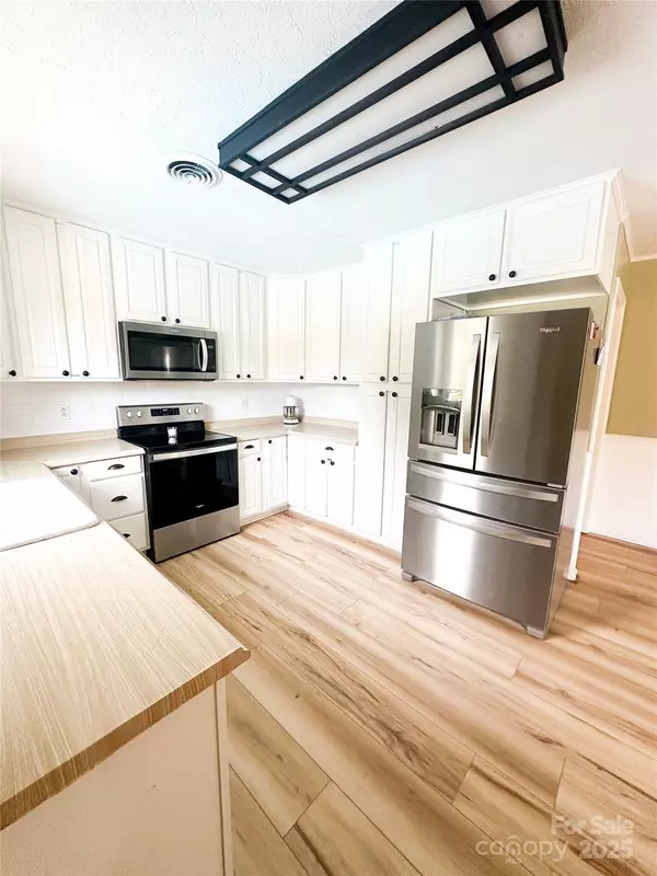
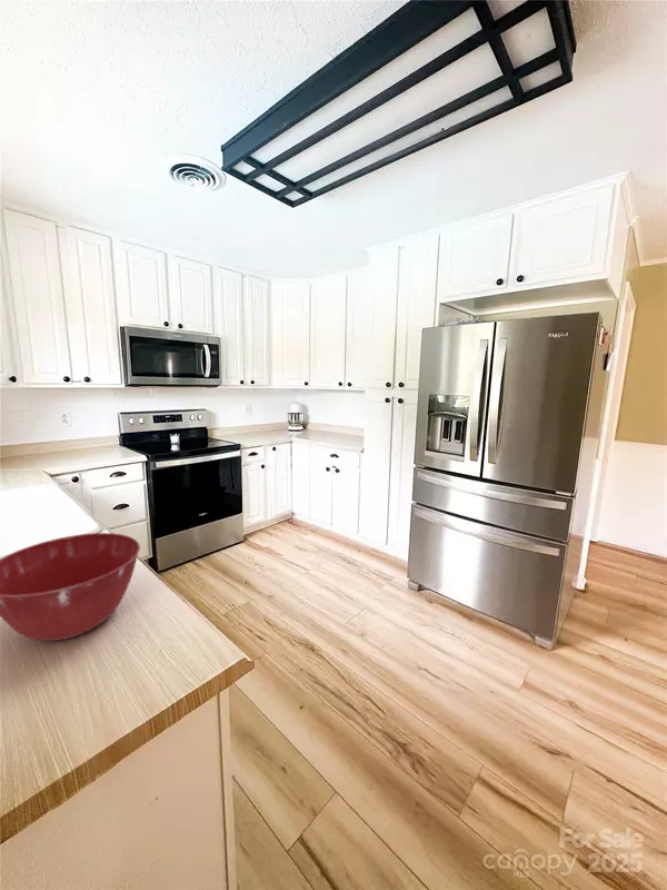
+ mixing bowl [0,532,141,642]
